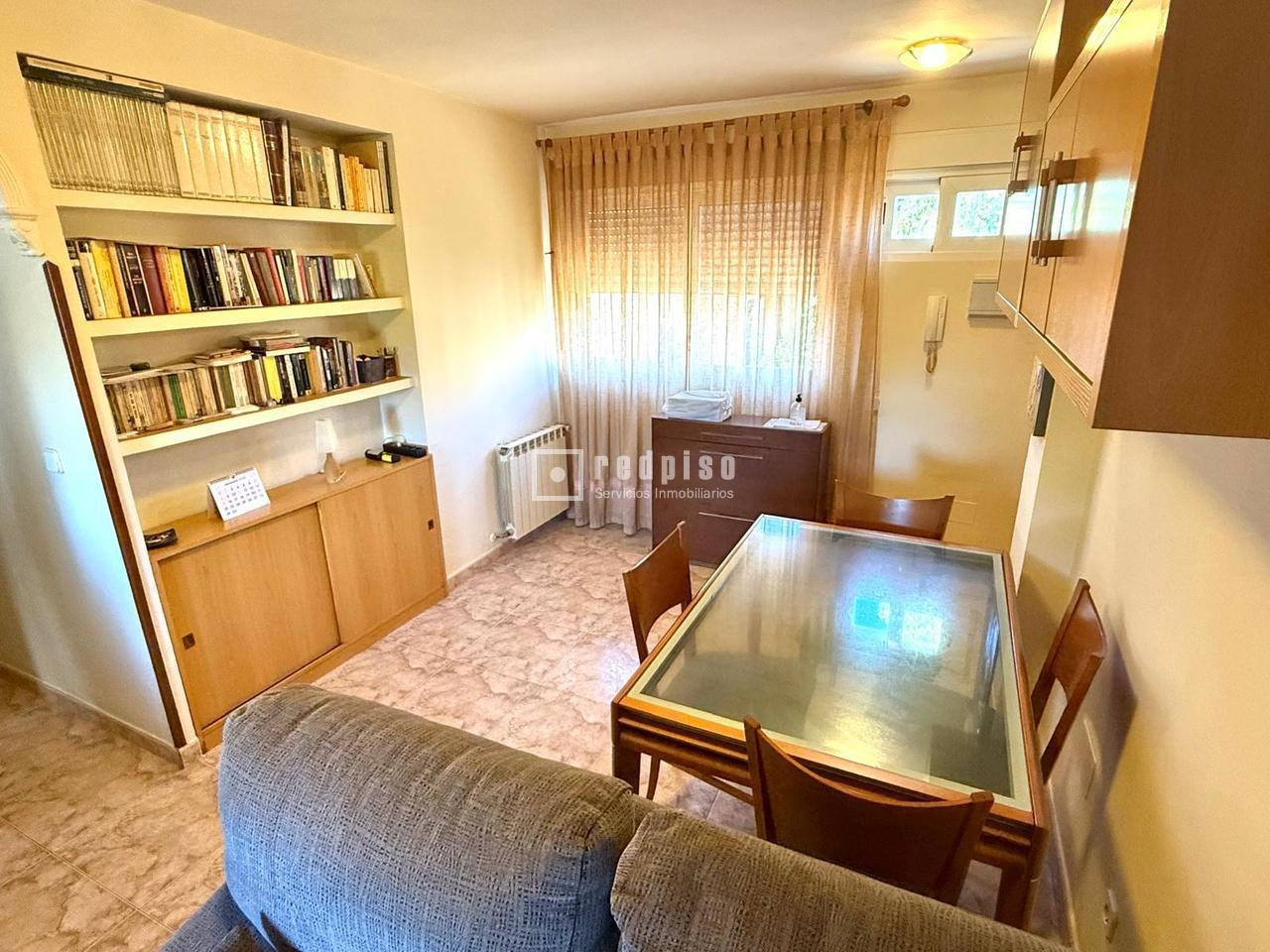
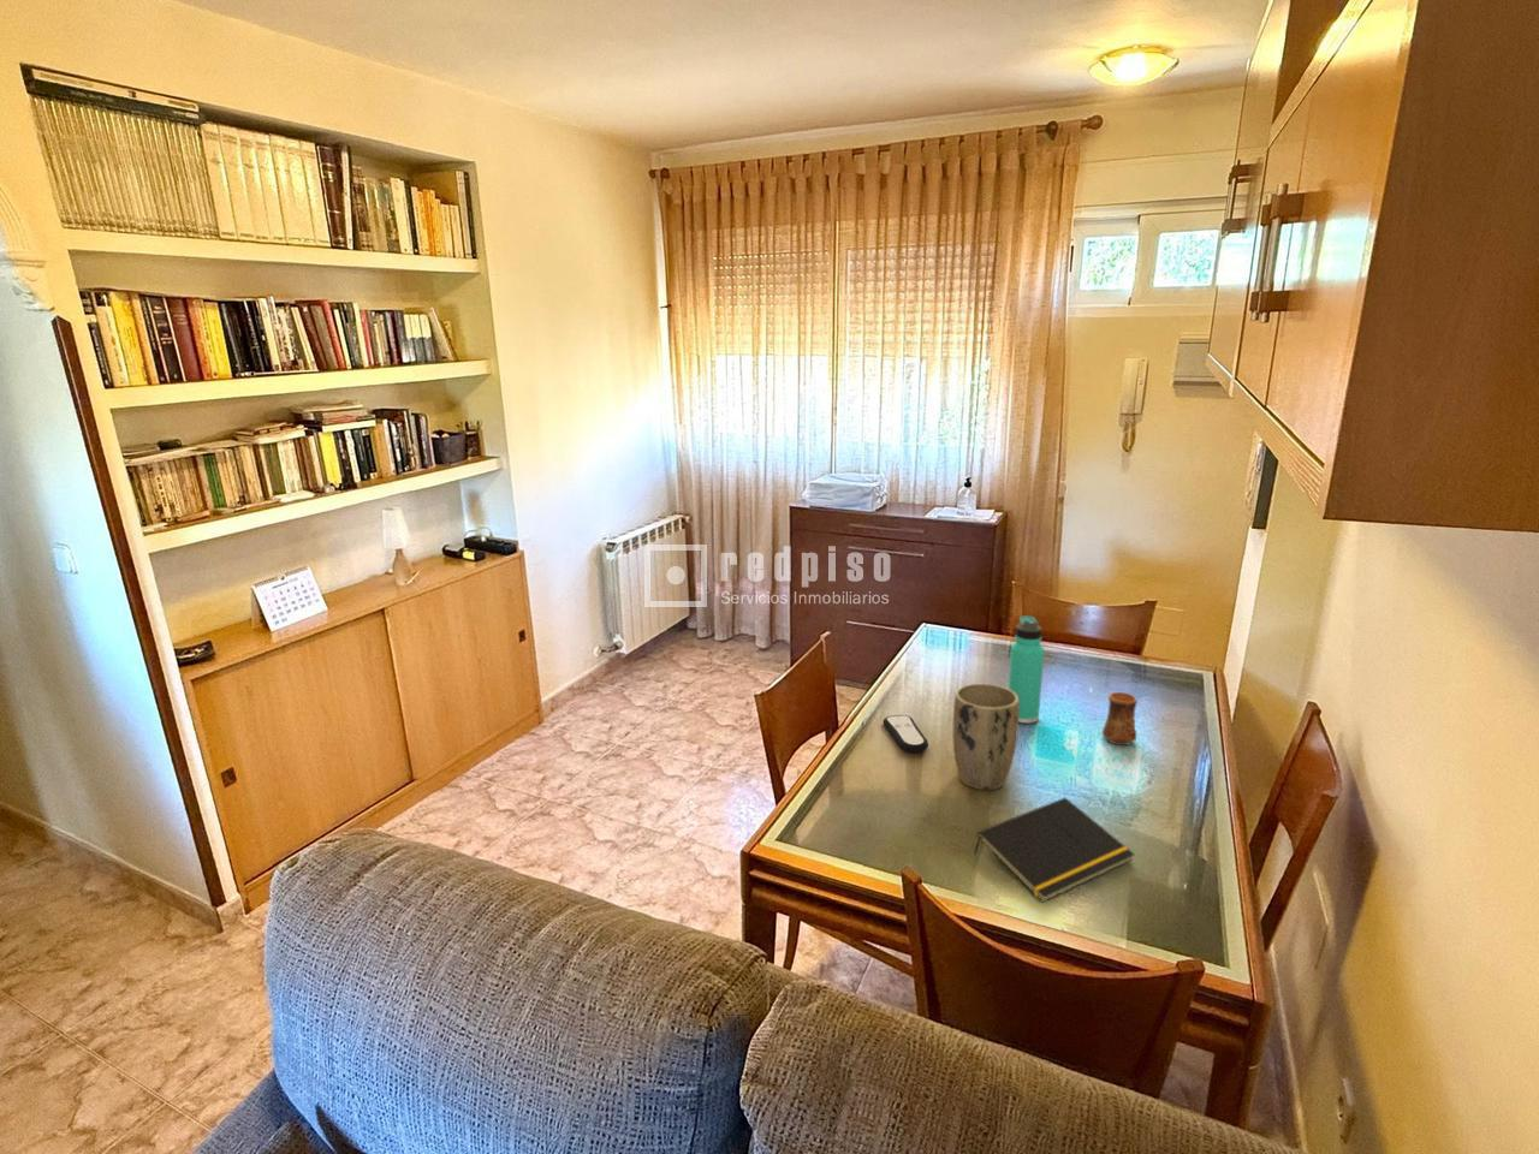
+ notepad [973,796,1137,904]
+ thermos bottle [1007,615,1045,725]
+ cup [1102,691,1139,747]
+ remote control [882,714,929,754]
+ plant pot [951,682,1019,792]
